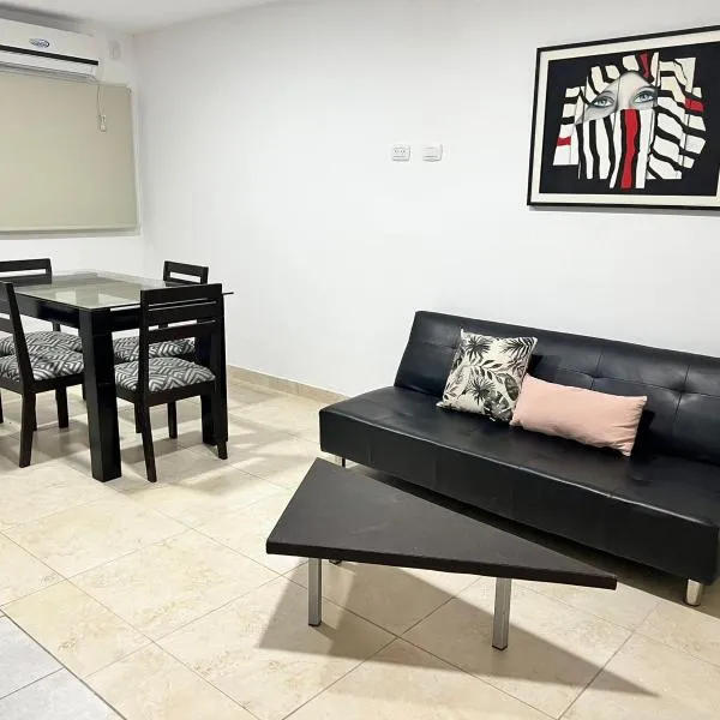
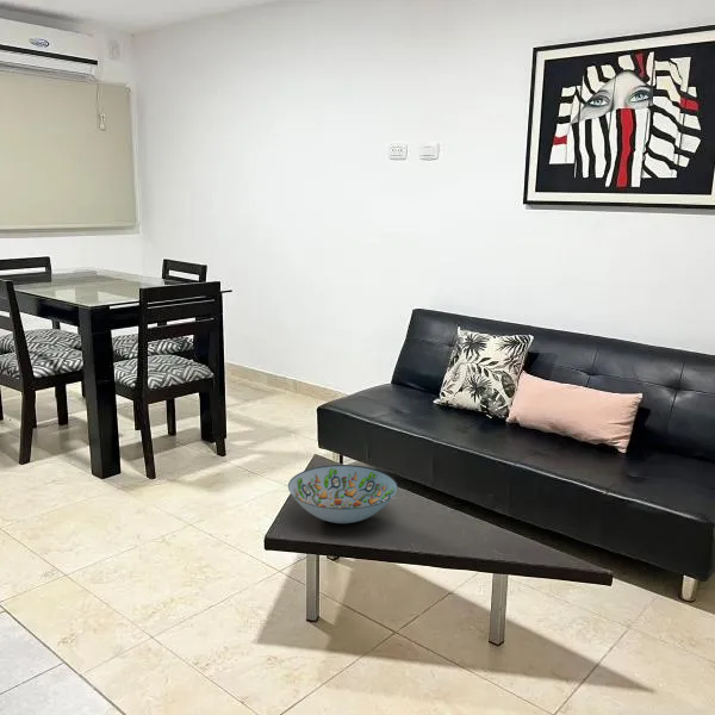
+ decorative bowl [287,464,399,524]
